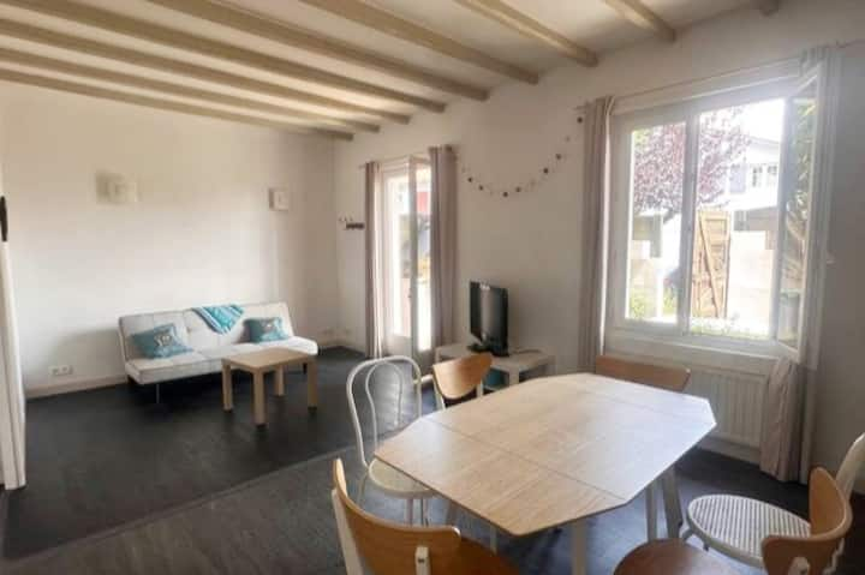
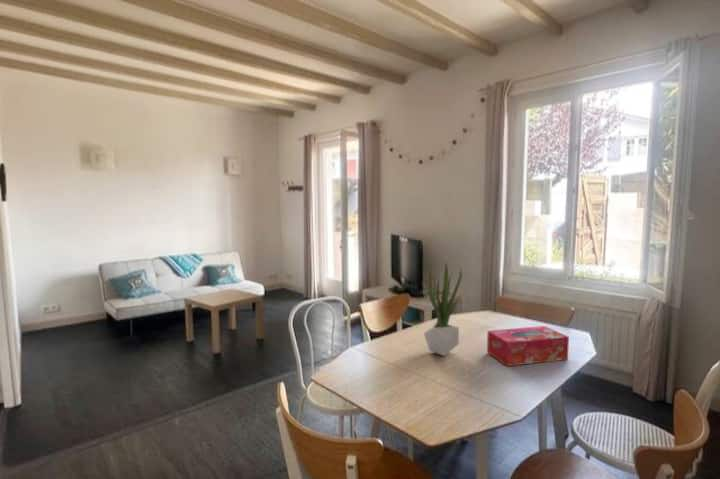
+ potted plant [423,262,463,357]
+ tissue box [486,325,570,367]
